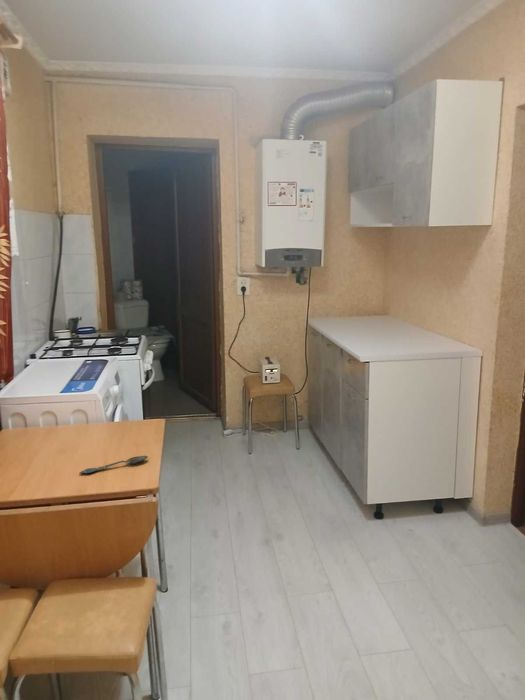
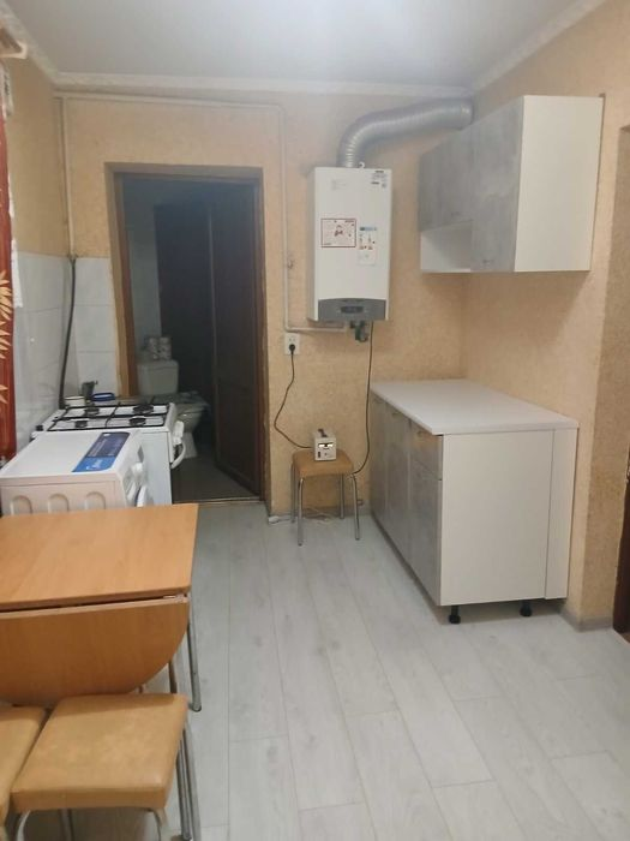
- spoon [78,455,149,475]
